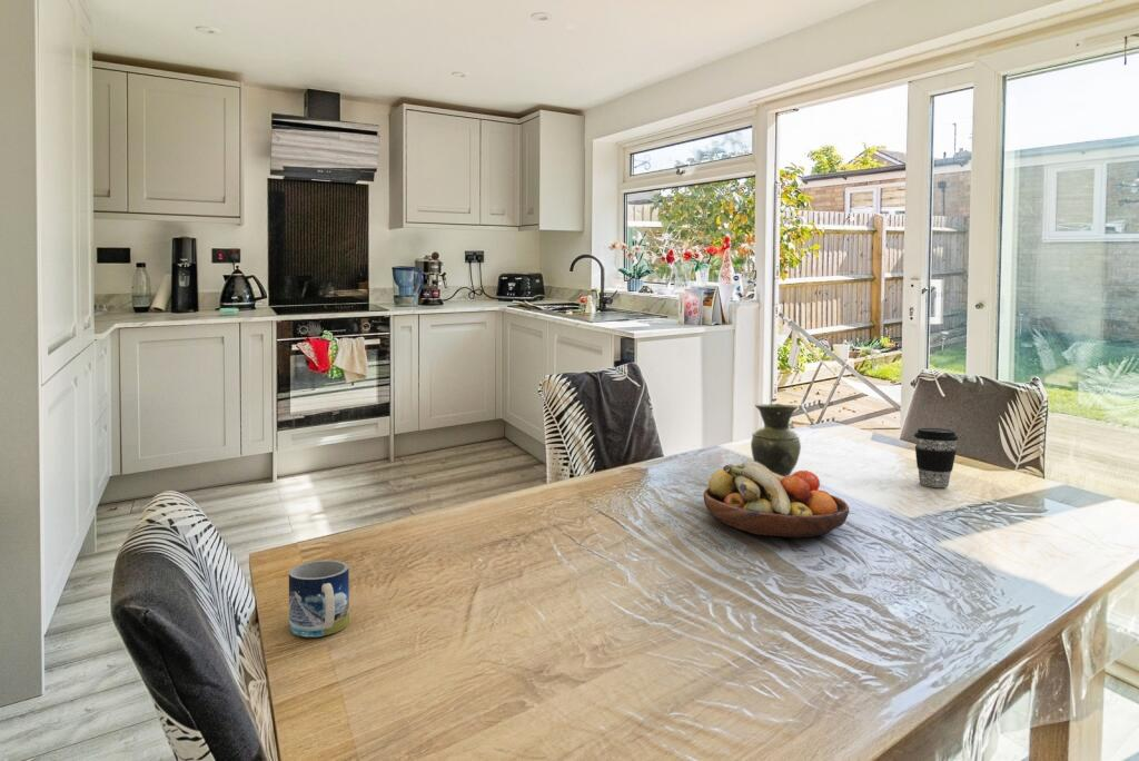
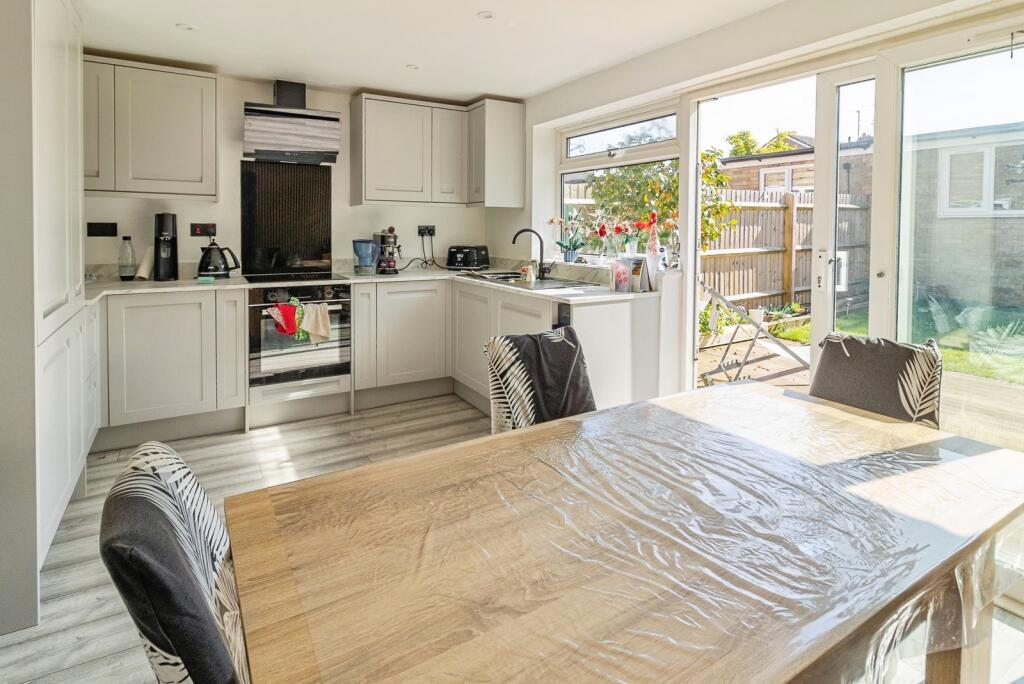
- coffee cup [913,427,960,488]
- fruit bowl [703,459,850,538]
- mug [288,559,350,638]
- vase [750,403,802,477]
